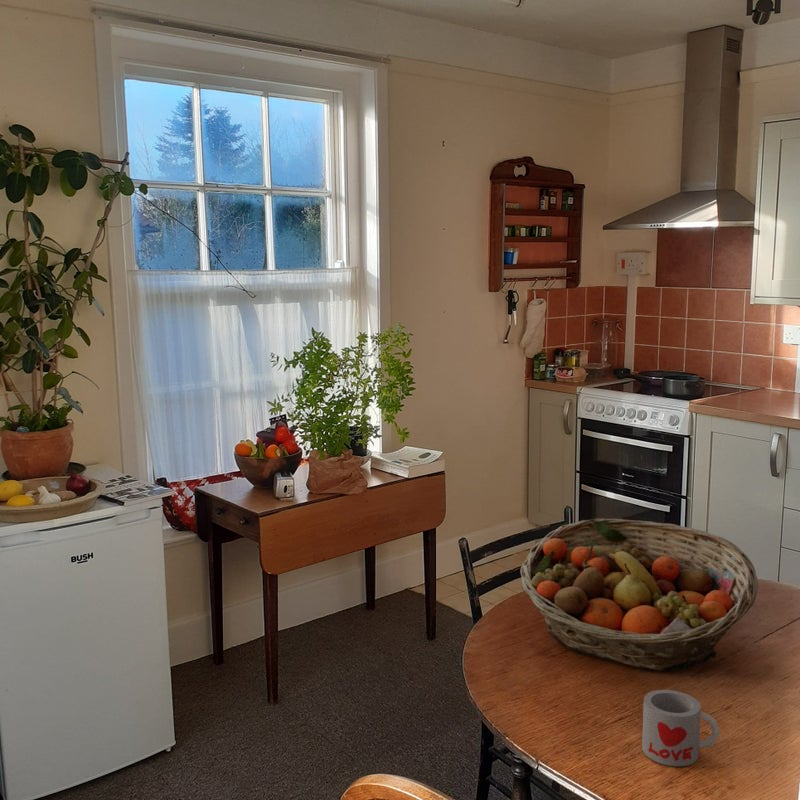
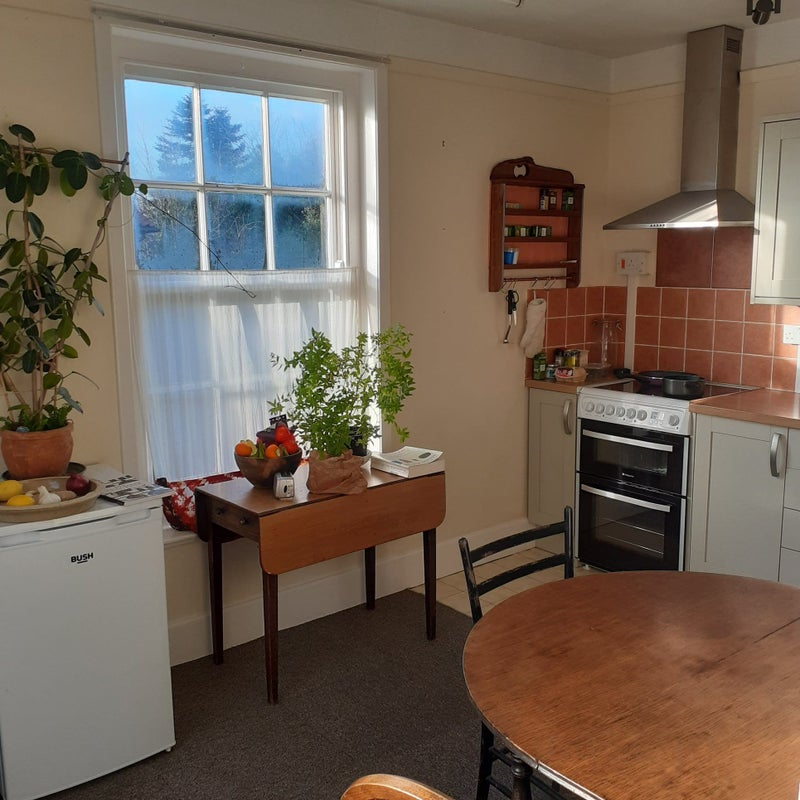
- fruit basket [519,518,759,672]
- mug [641,689,720,767]
